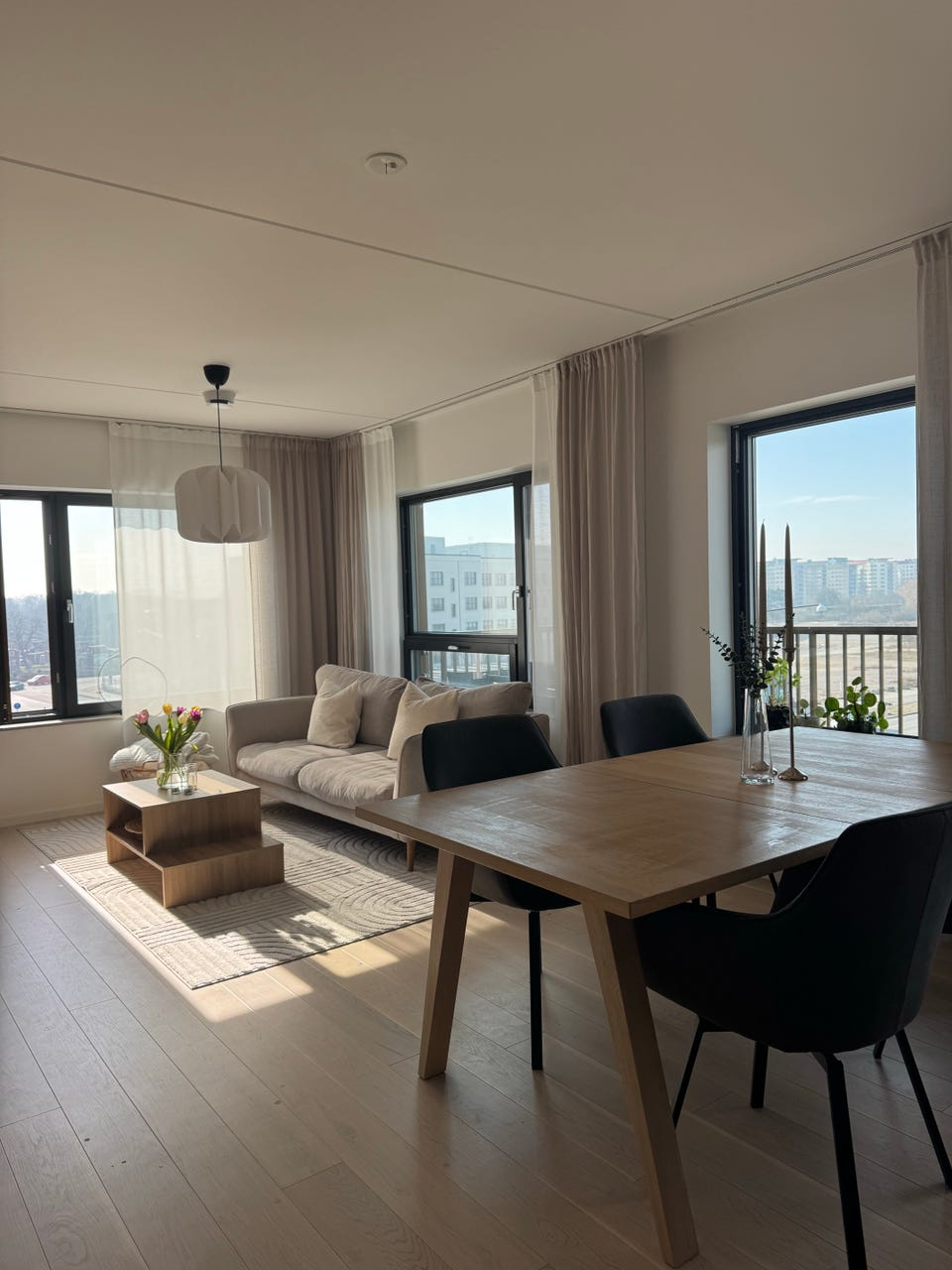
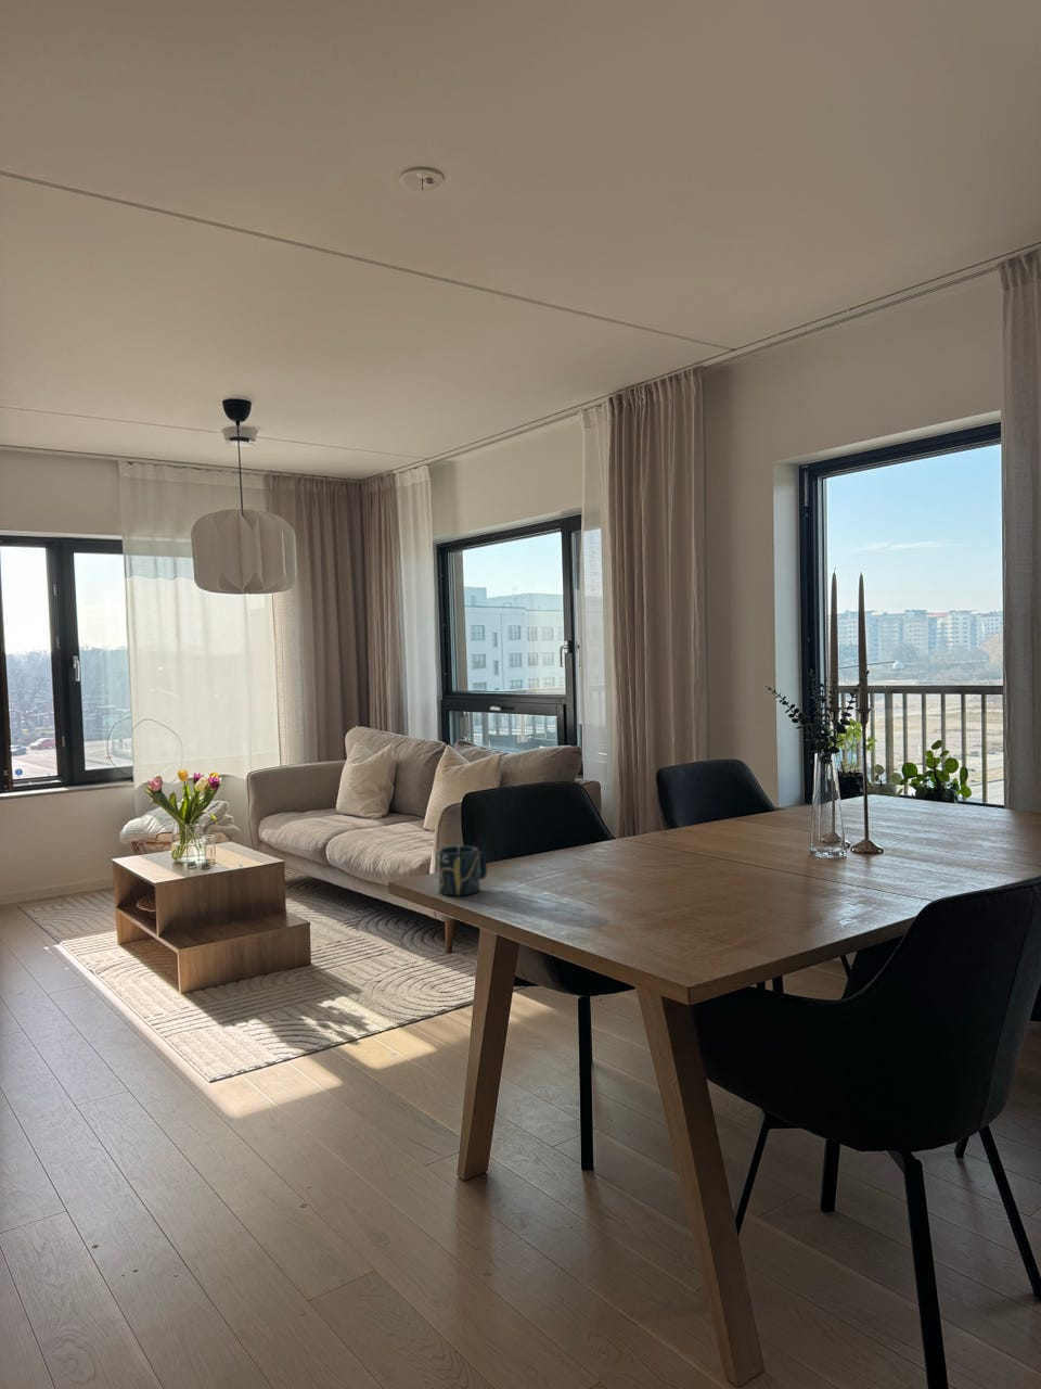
+ cup [436,845,488,897]
